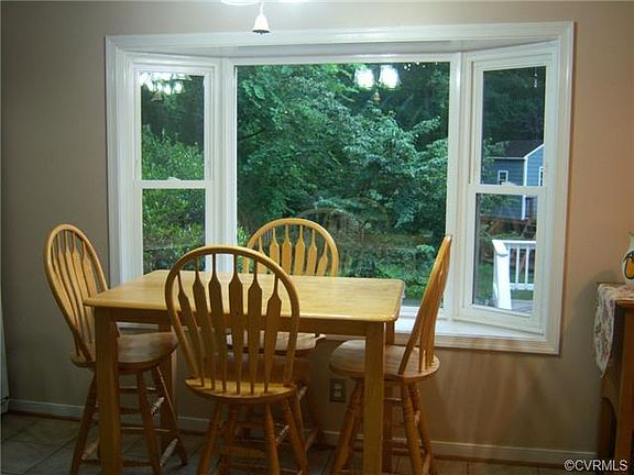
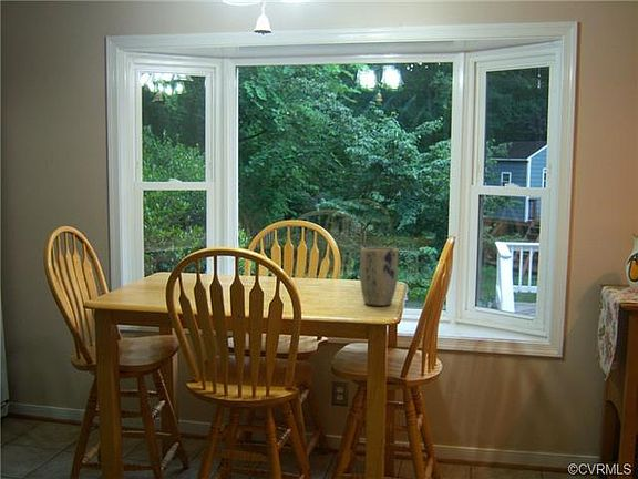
+ plant pot [359,246,399,307]
